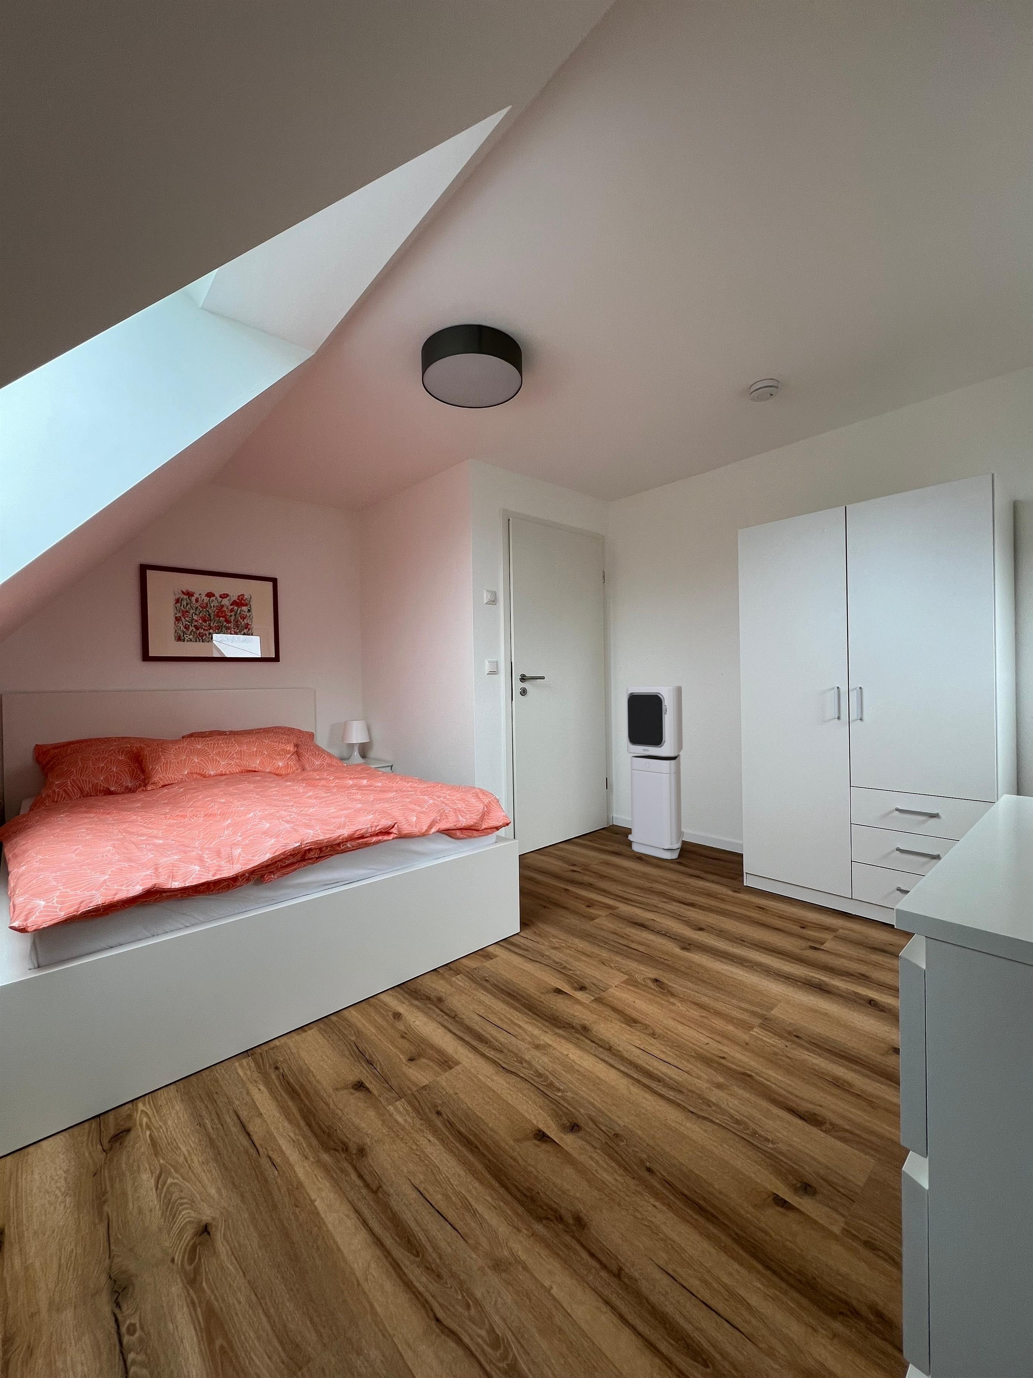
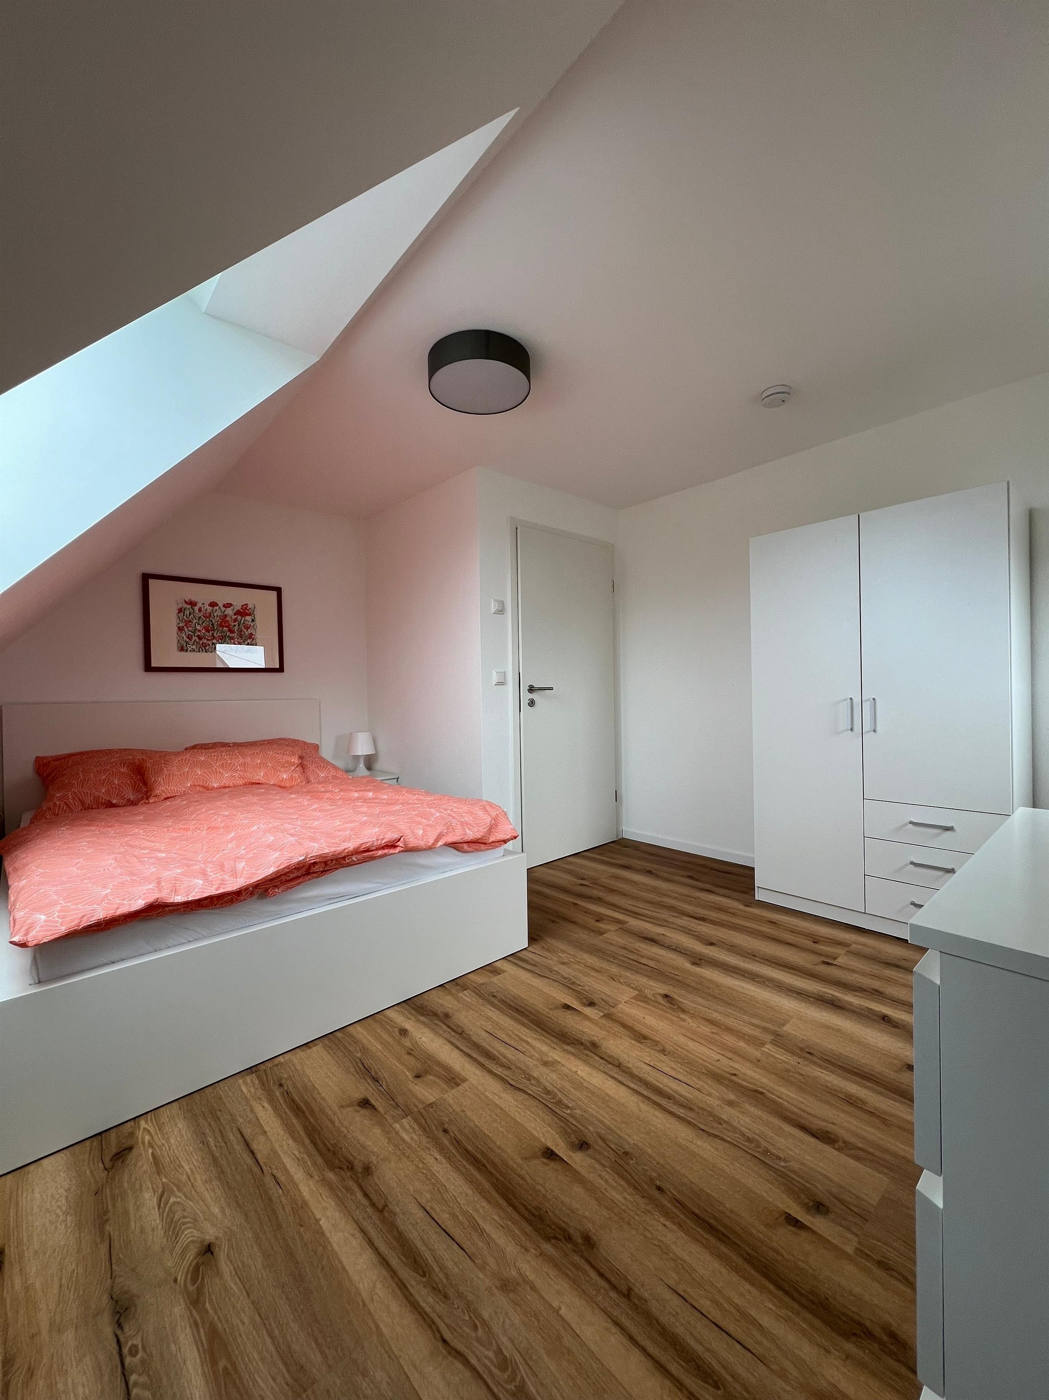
- air purifier [626,686,685,859]
